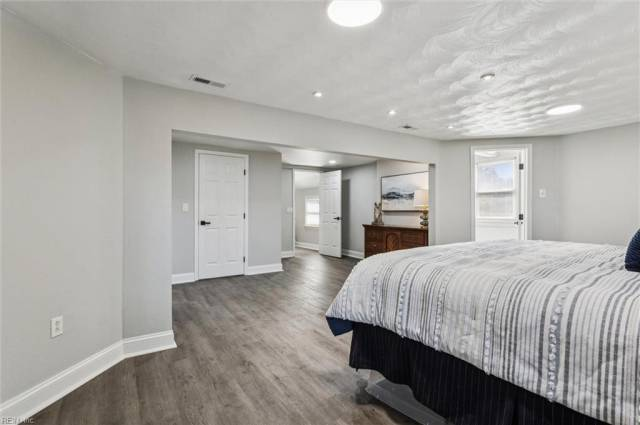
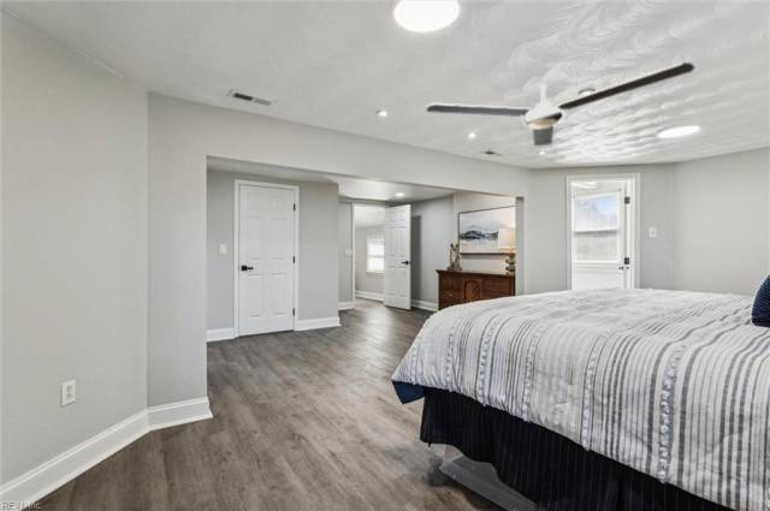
+ ceiling fan [425,61,697,147]
